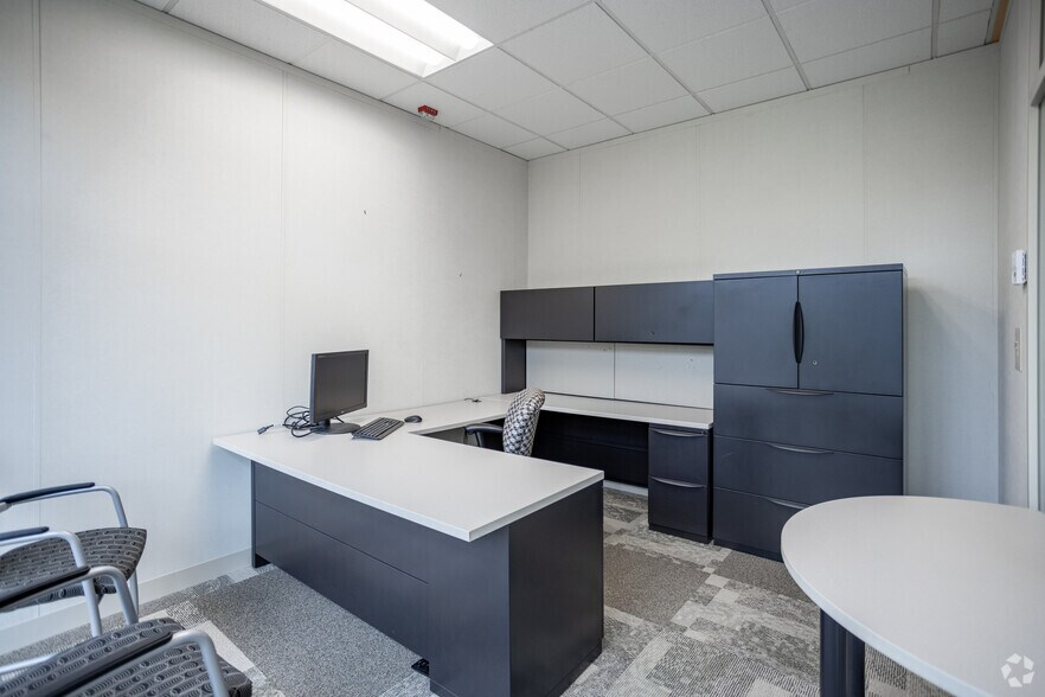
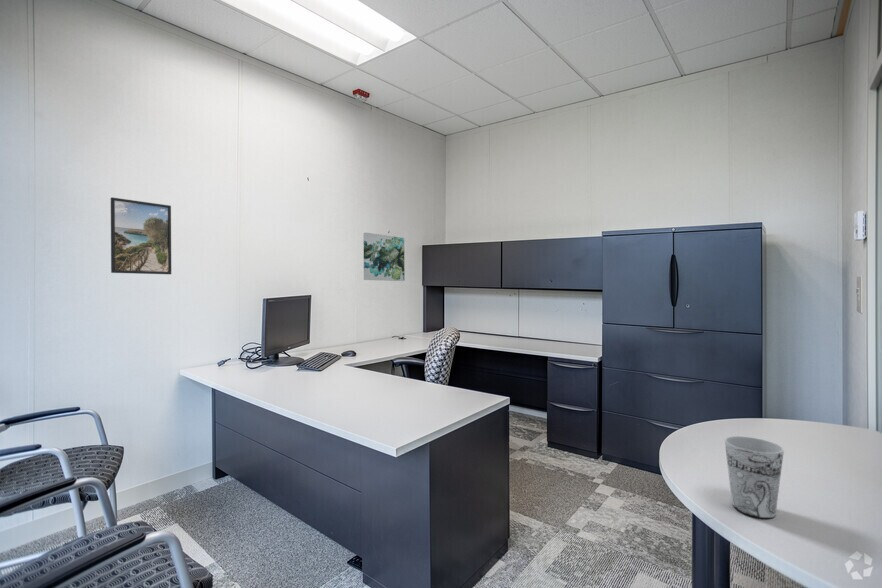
+ cup [724,435,785,519]
+ wall art [363,232,406,282]
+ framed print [110,197,172,275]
